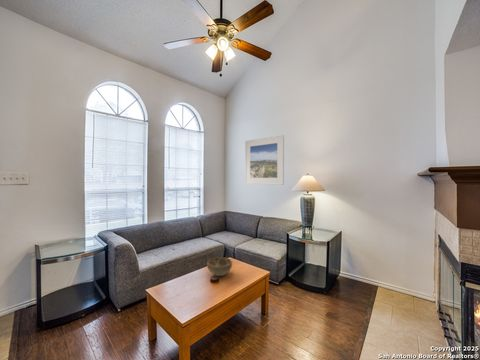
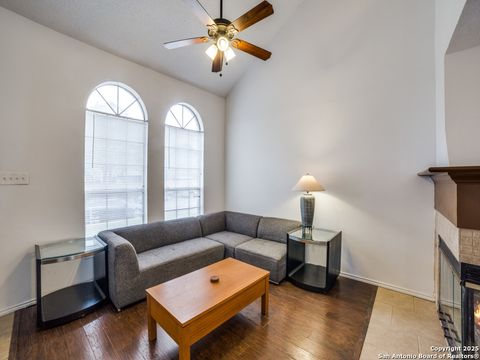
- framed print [244,134,285,186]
- decorative bowl [206,256,233,277]
